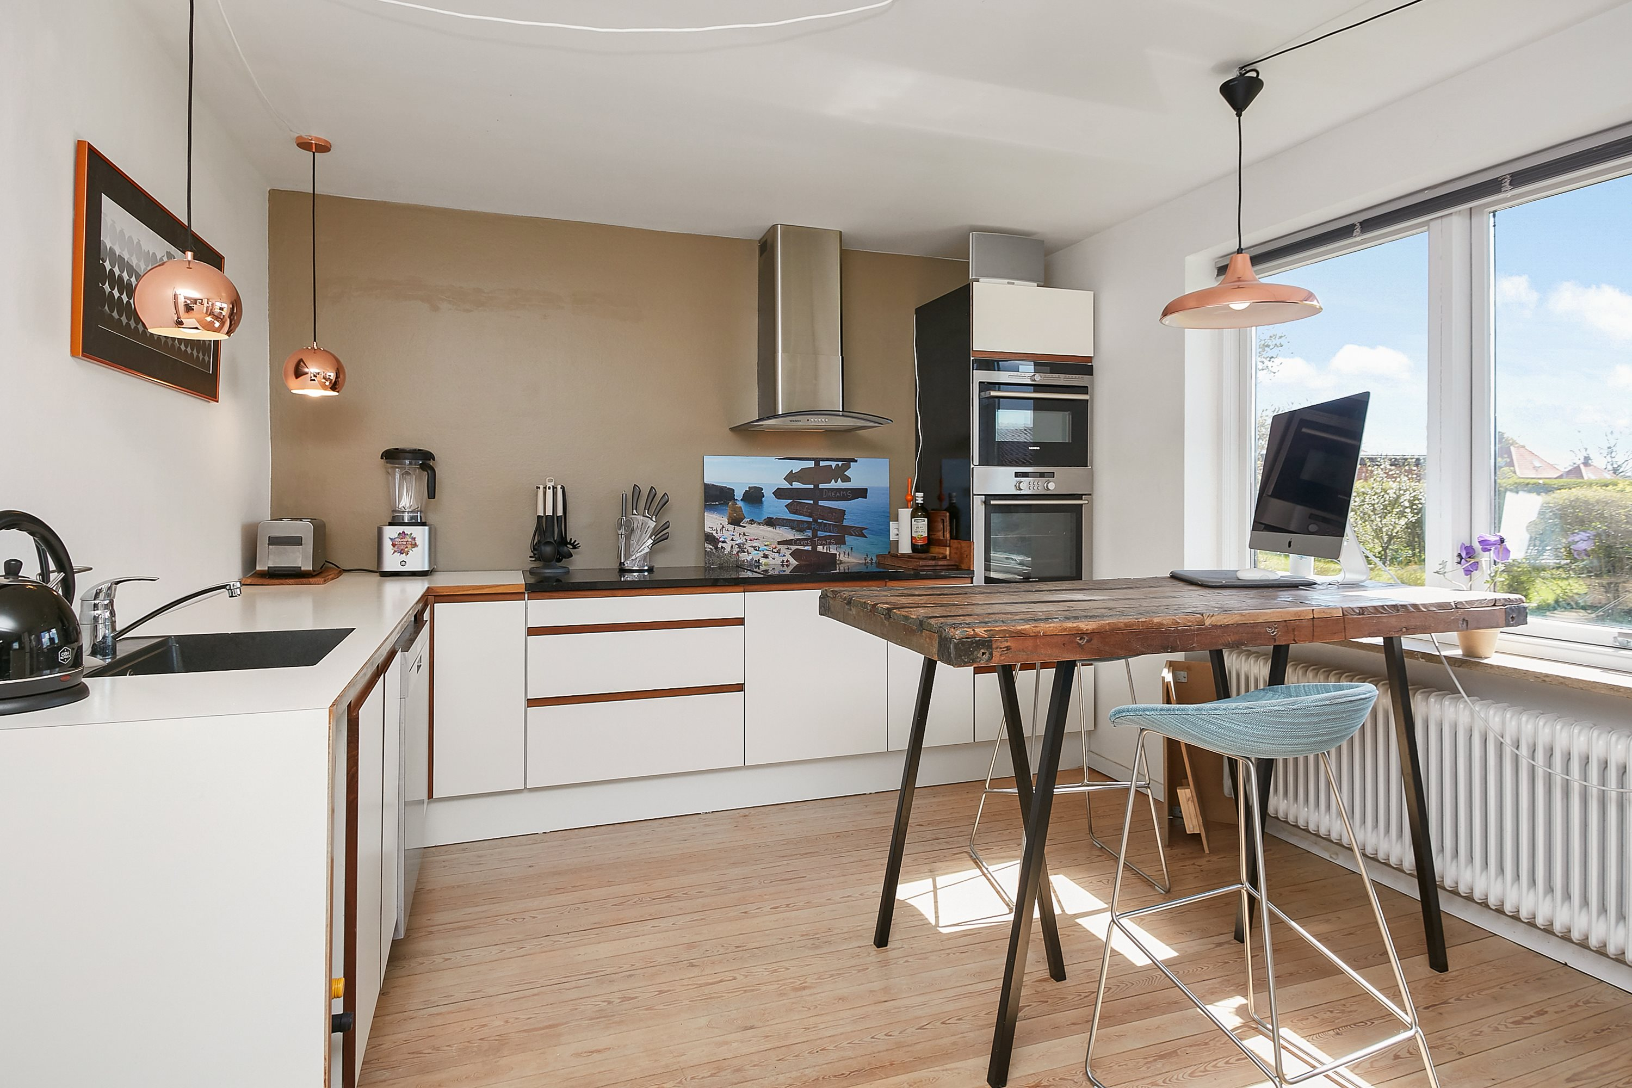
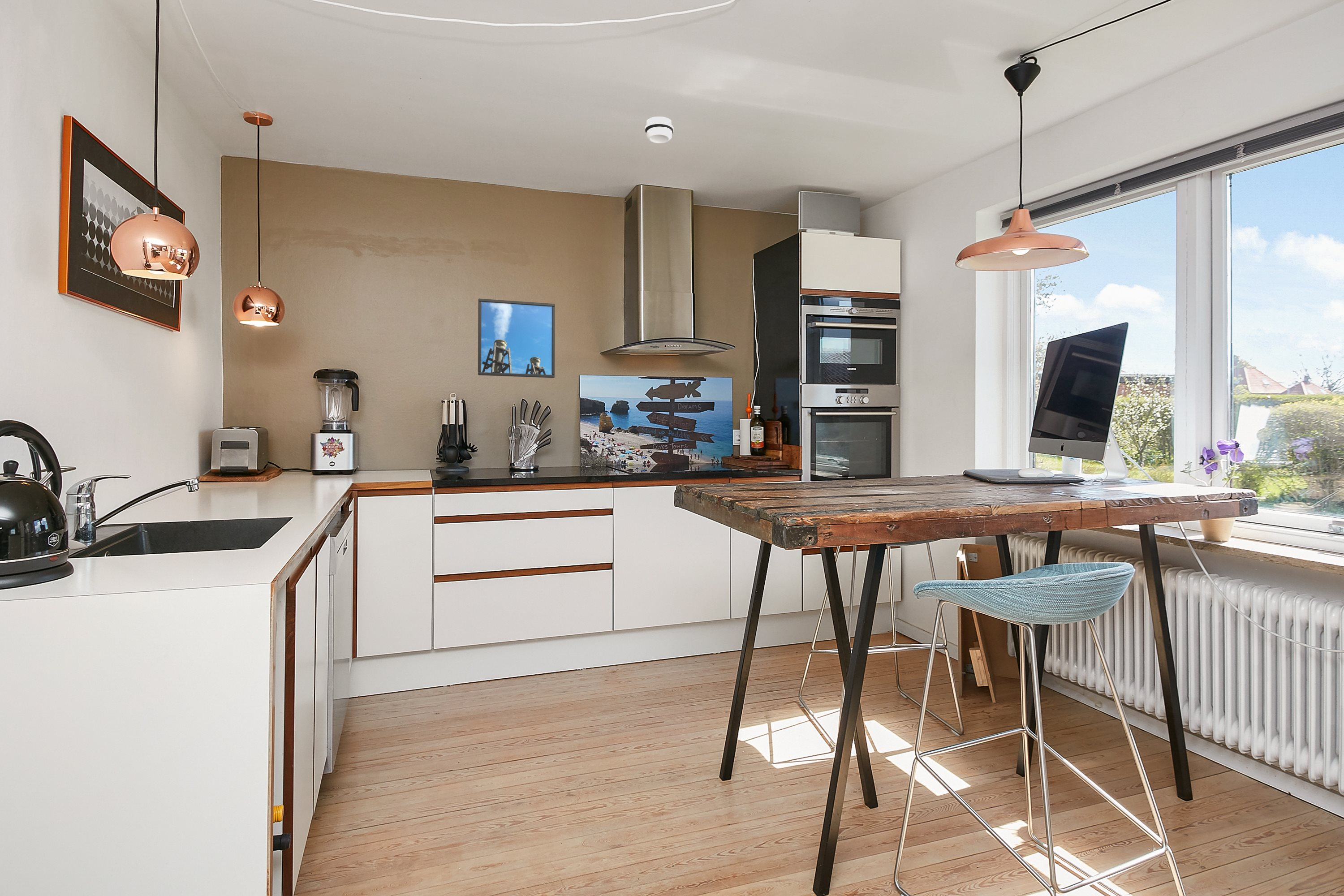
+ smoke detector [644,116,674,144]
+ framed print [478,298,556,379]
